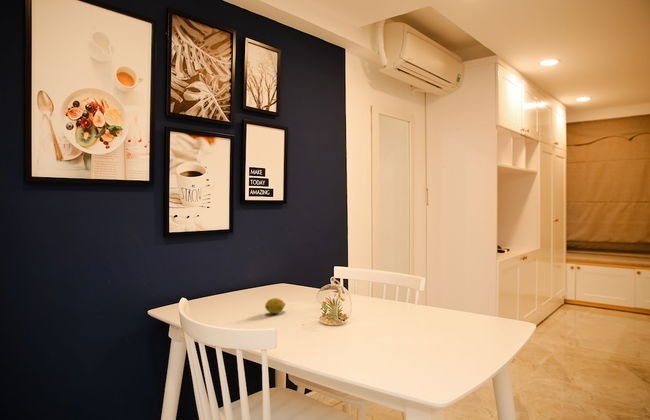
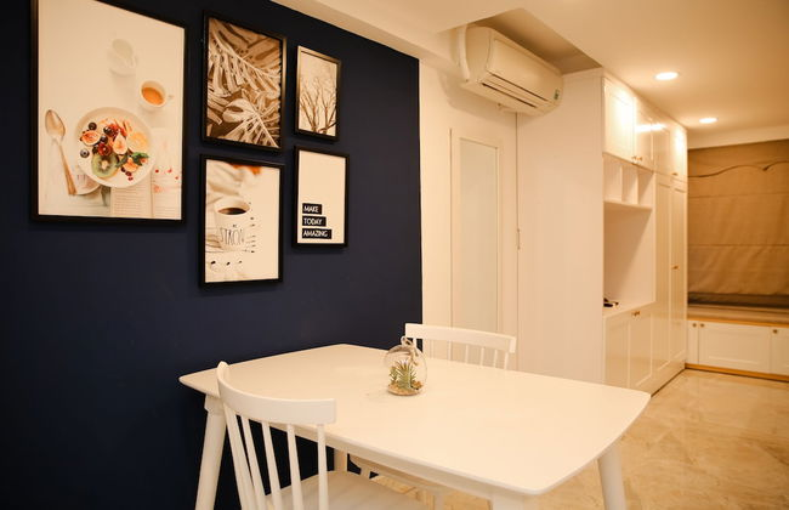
- fruit [264,297,286,315]
